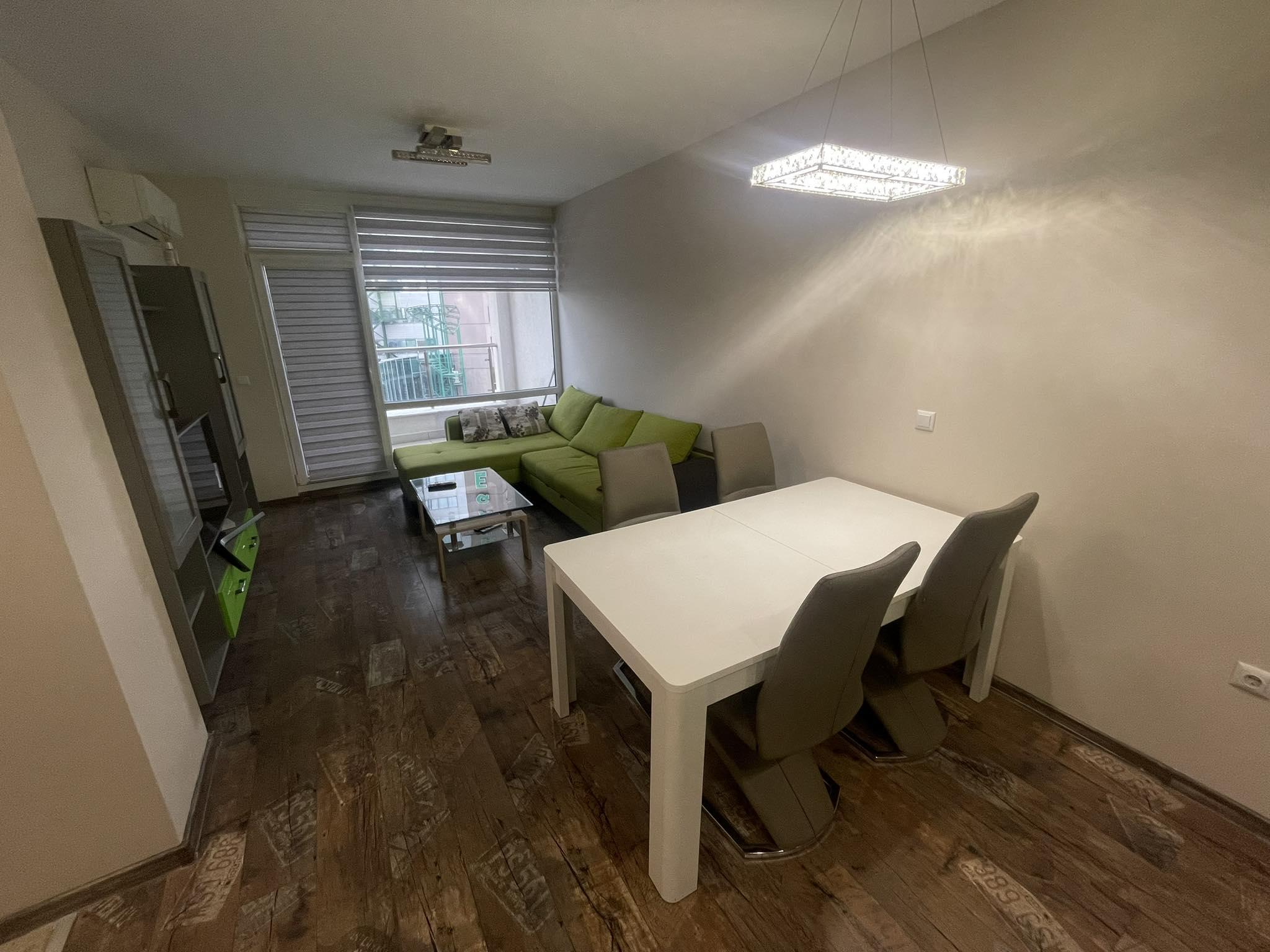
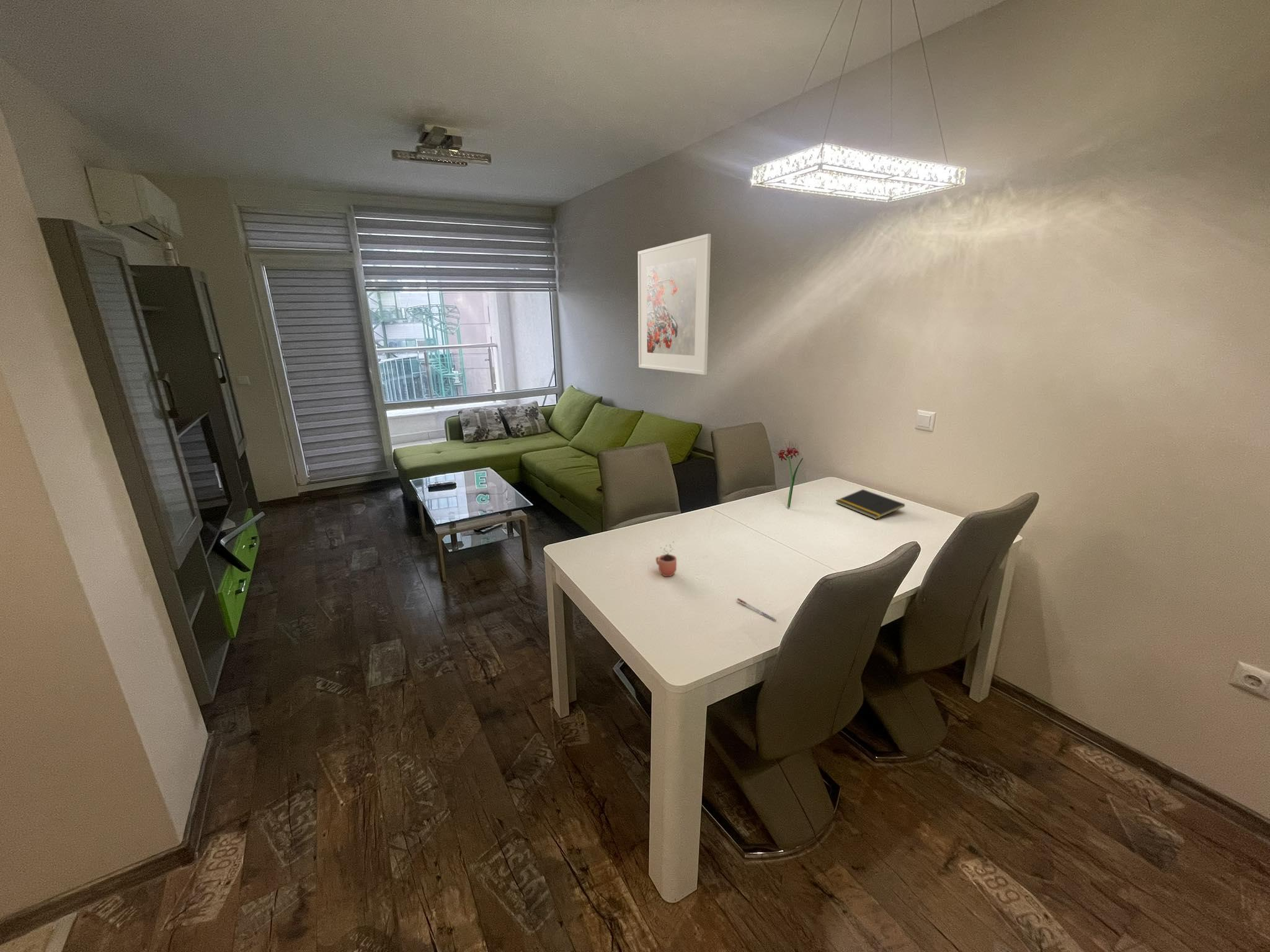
+ notepad [835,488,905,520]
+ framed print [637,233,711,376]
+ pen [736,597,776,621]
+ flower [769,440,804,508]
+ cocoa [655,540,677,577]
